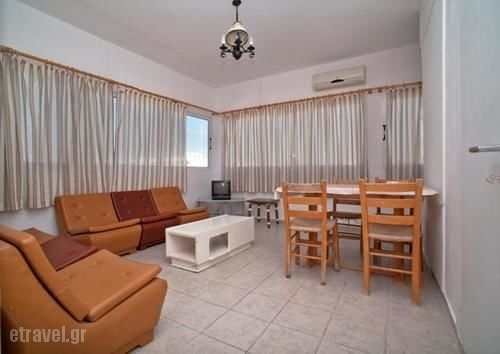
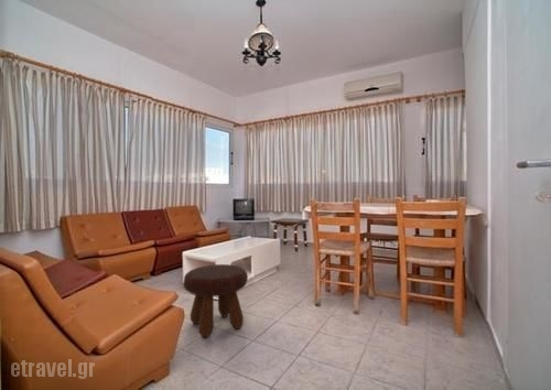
+ footstool [183,263,249,338]
